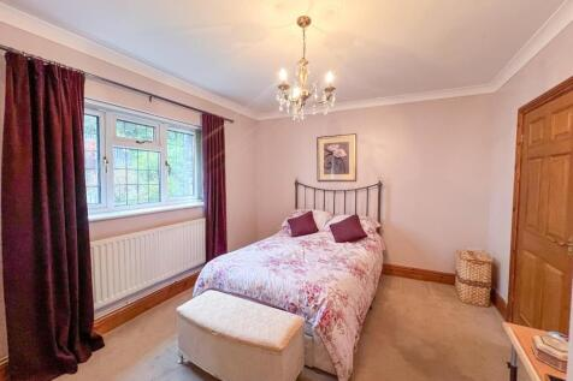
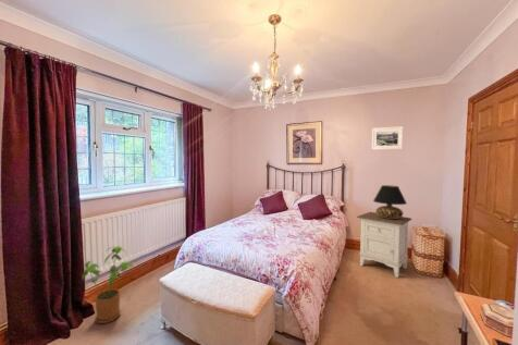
+ house plant [81,245,135,324]
+ table lamp [372,184,408,219]
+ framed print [371,125,404,151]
+ nightstand [356,211,414,279]
